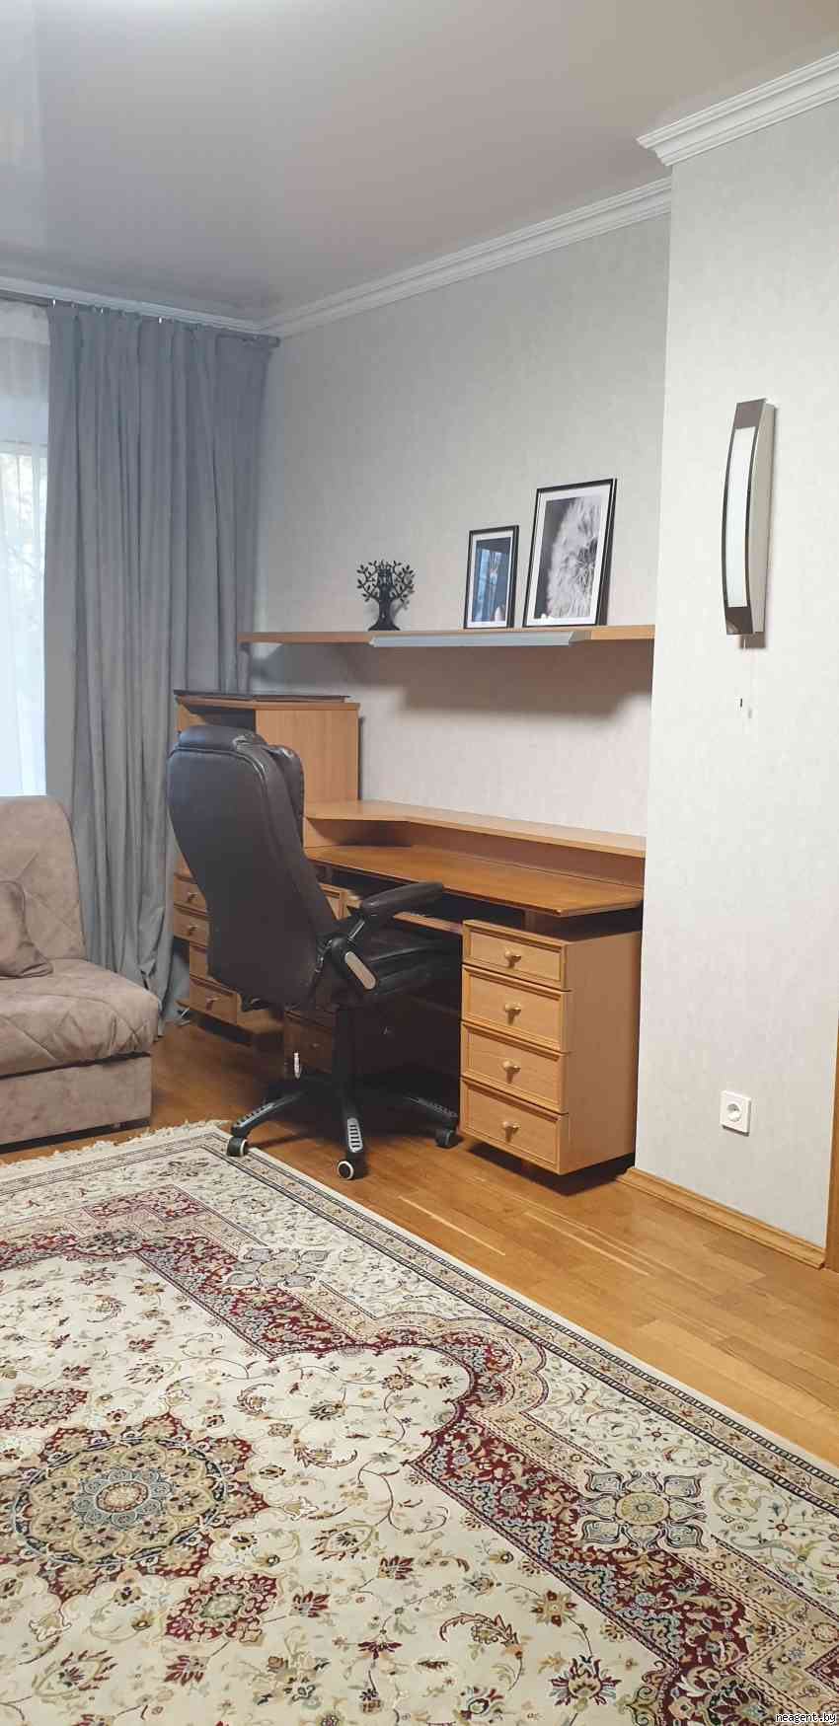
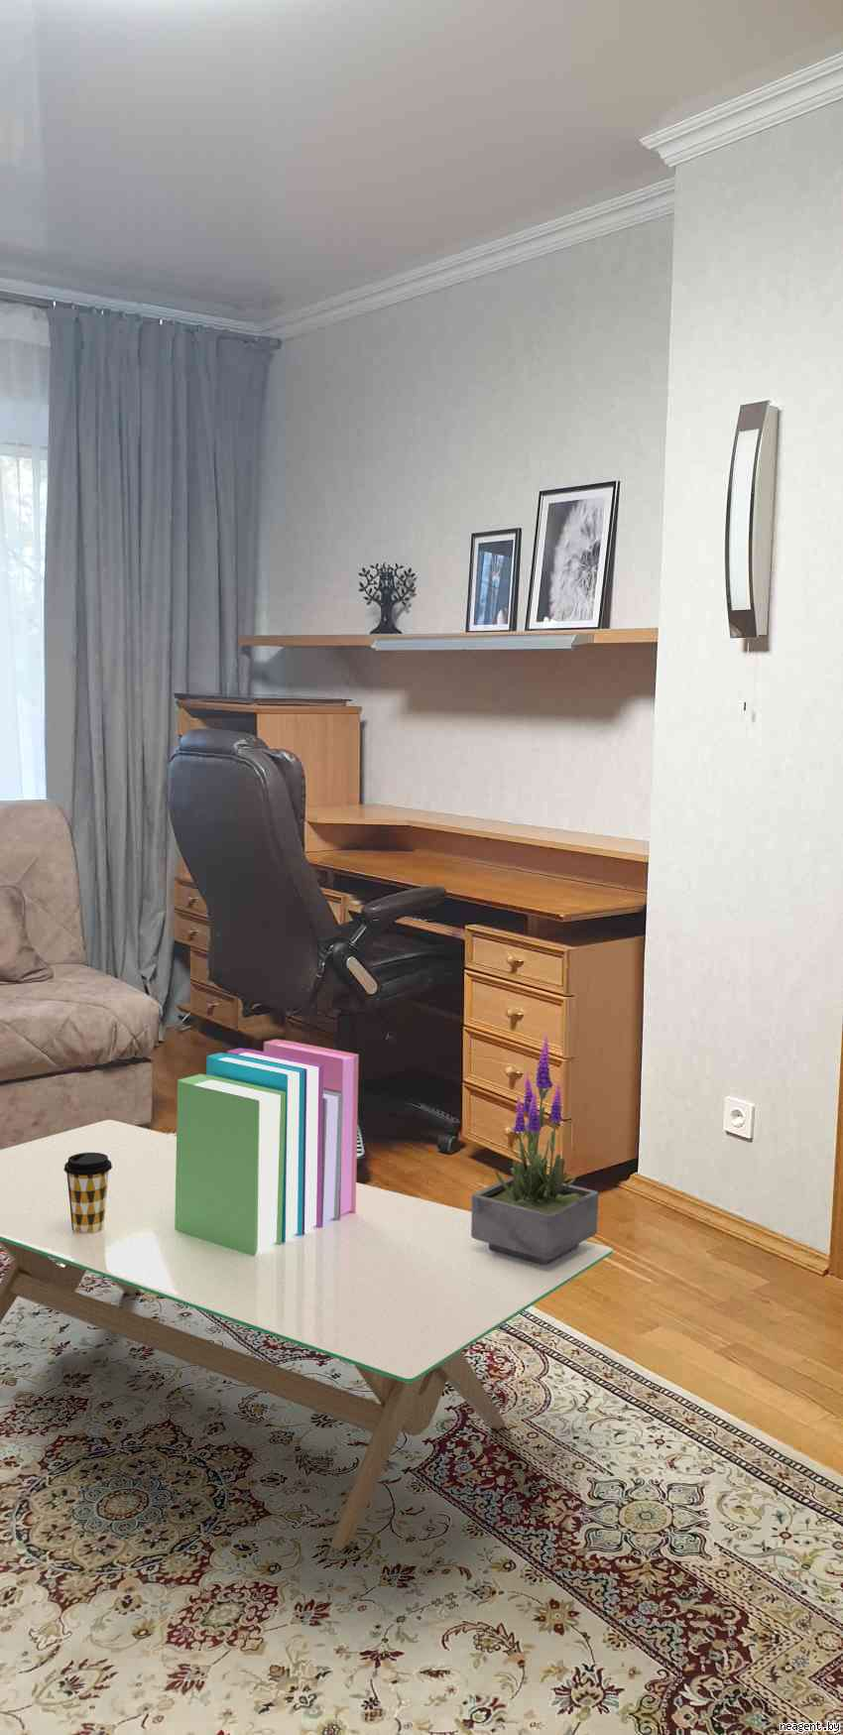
+ books [175,1039,360,1257]
+ coffee cup [63,1153,112,1234]
+ coffee table [0,1119,614,1551]
+ potted plant [470,1037,599,1265]
